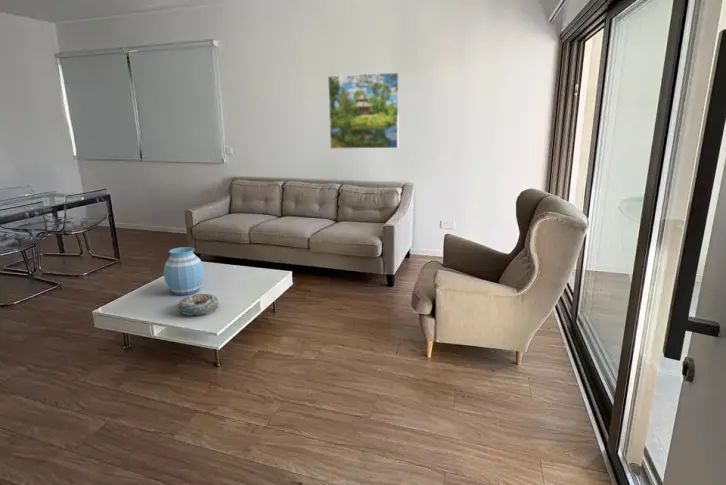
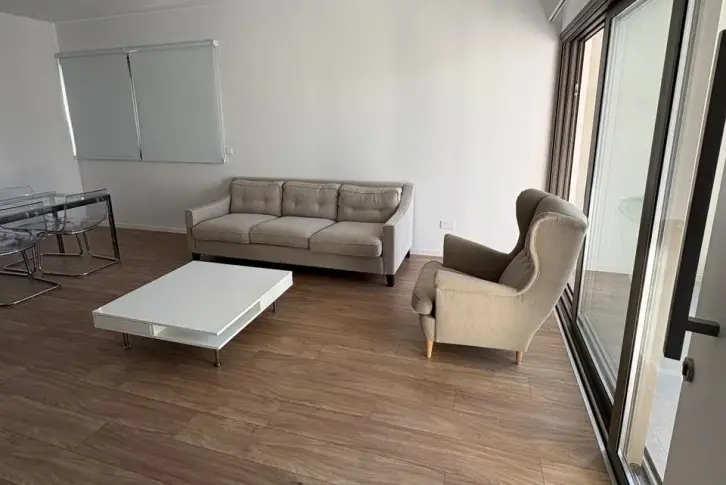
- vase [163,246,205,296]
- decorative bowl [176,292,220,317]
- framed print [327,72,400,150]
